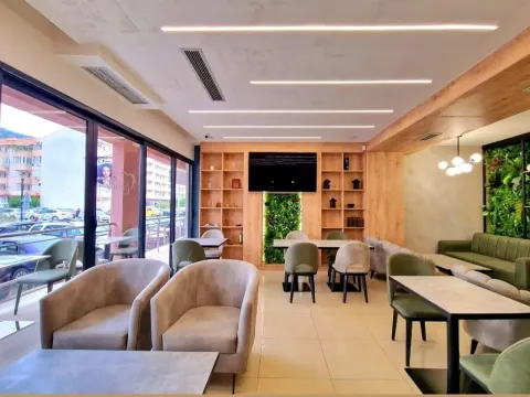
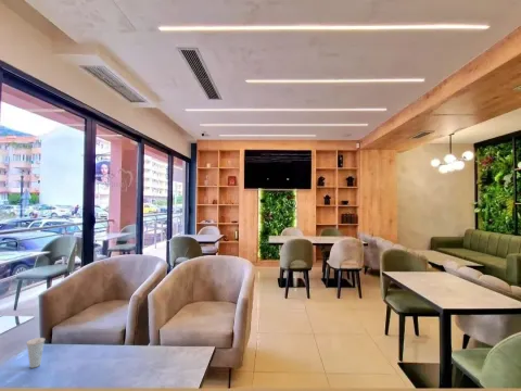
+ cup [25,337,46,369]
